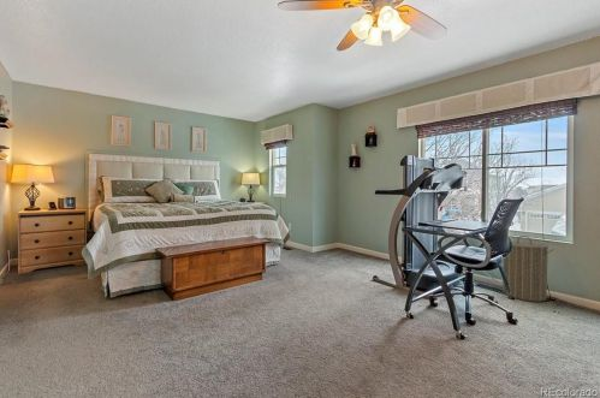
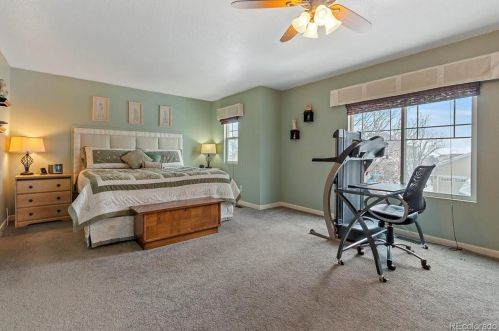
- laundry hamper [501,234,554,303]
